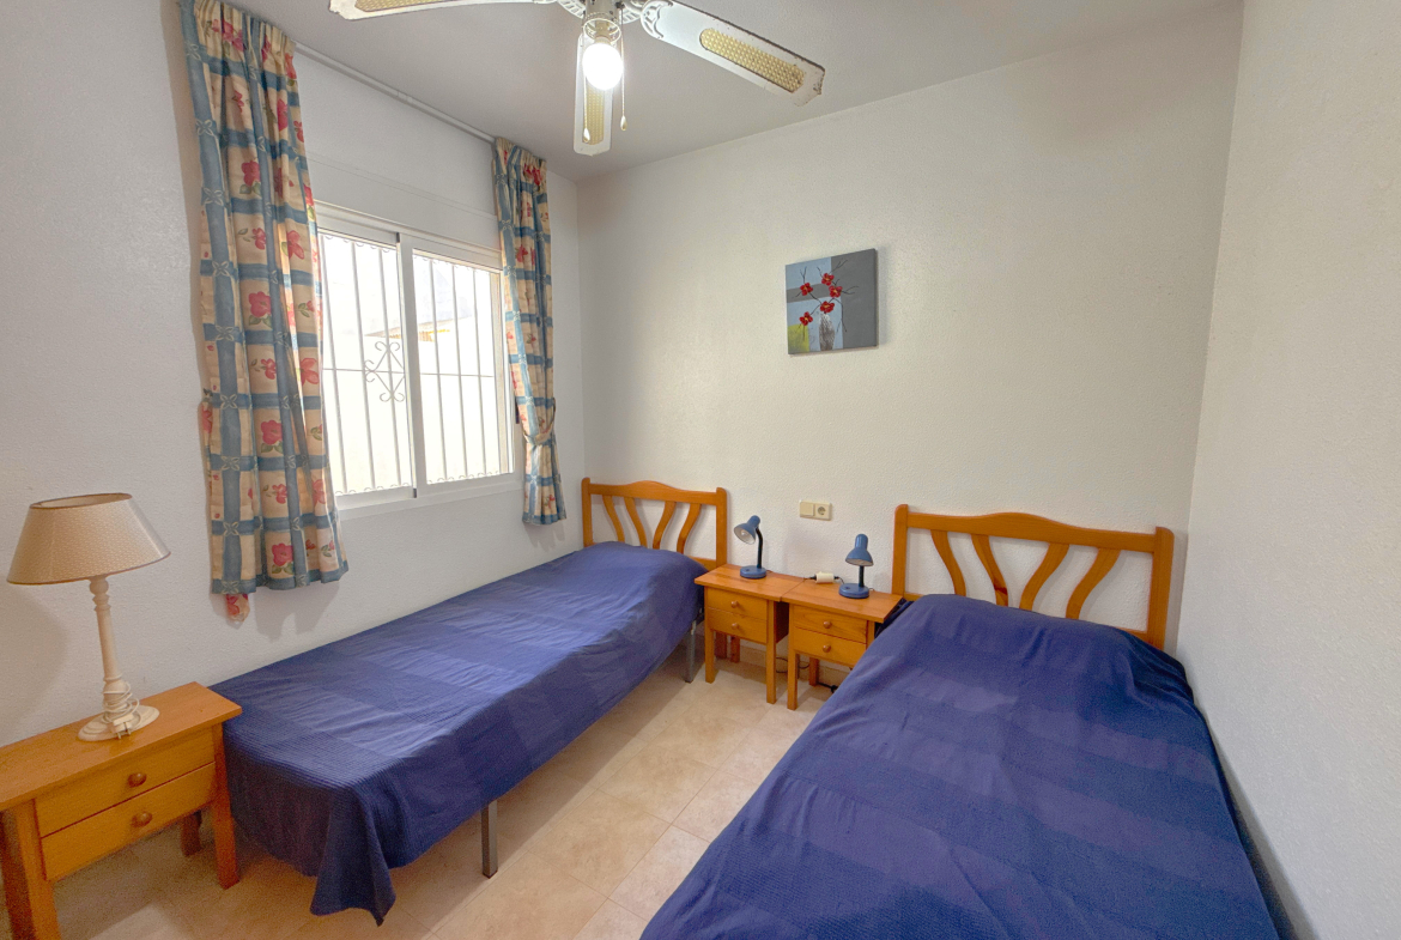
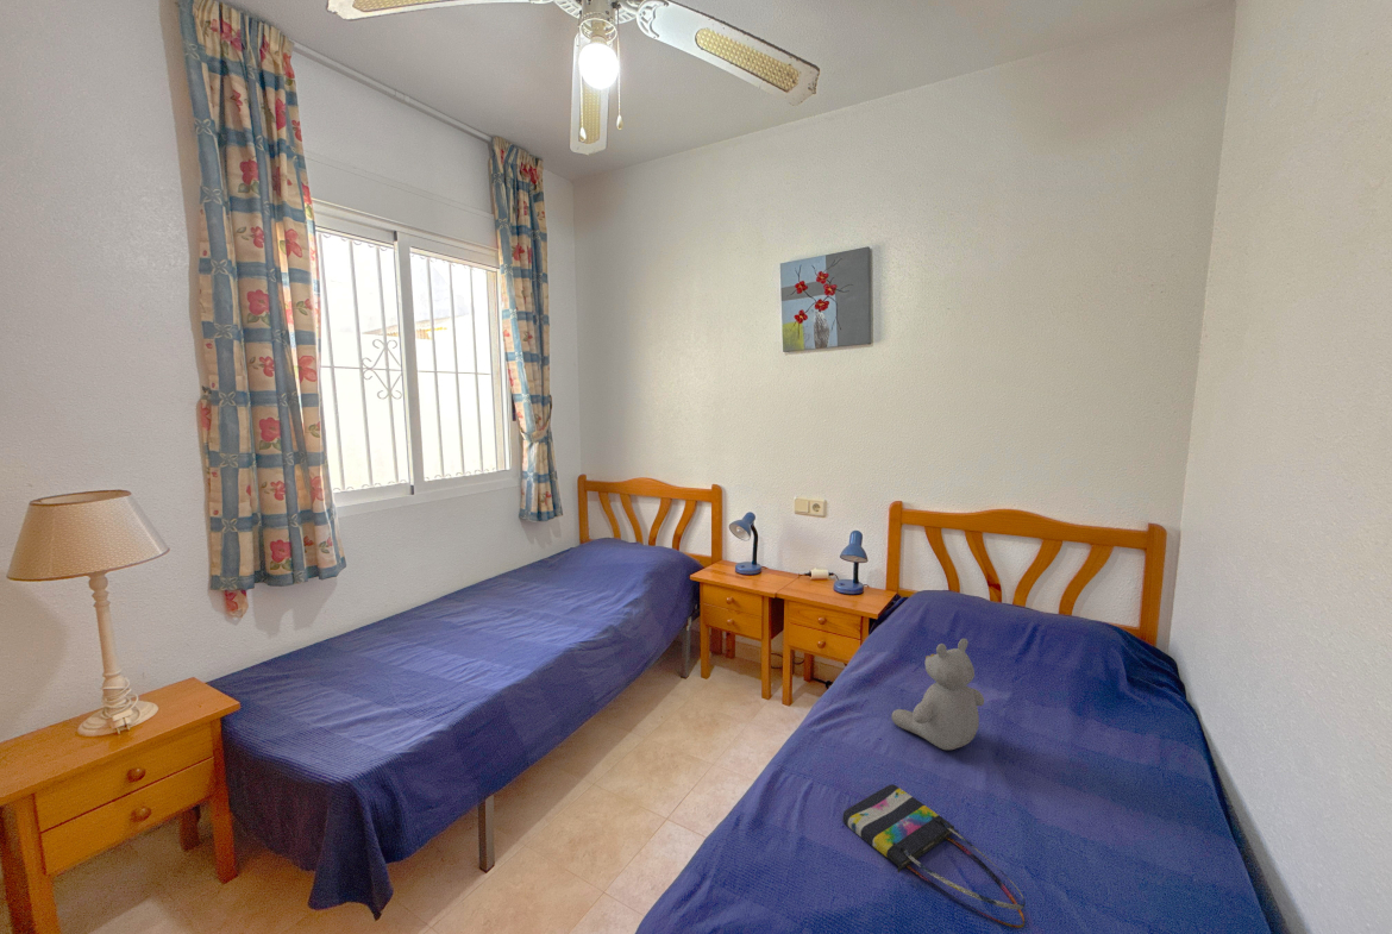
+ teddy bear [891,638,985,751]
+ tote bag [841,783,1027,929]
